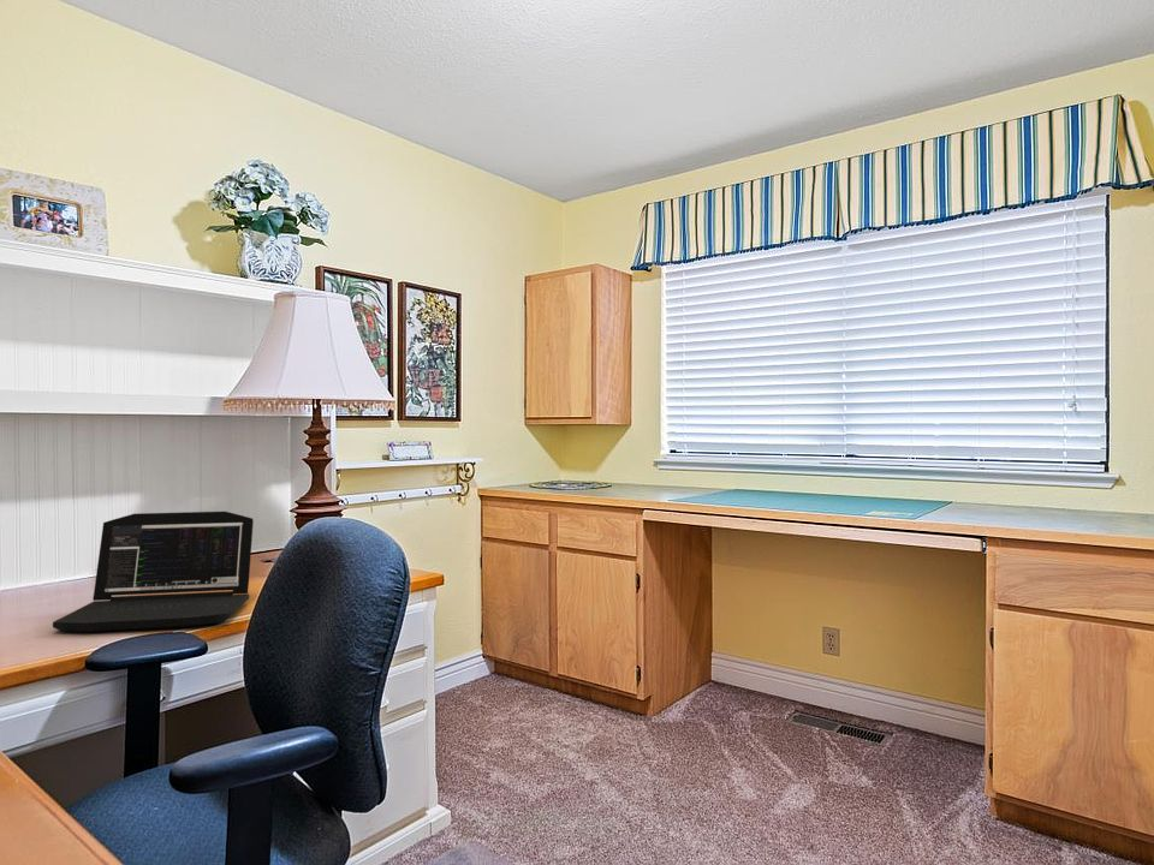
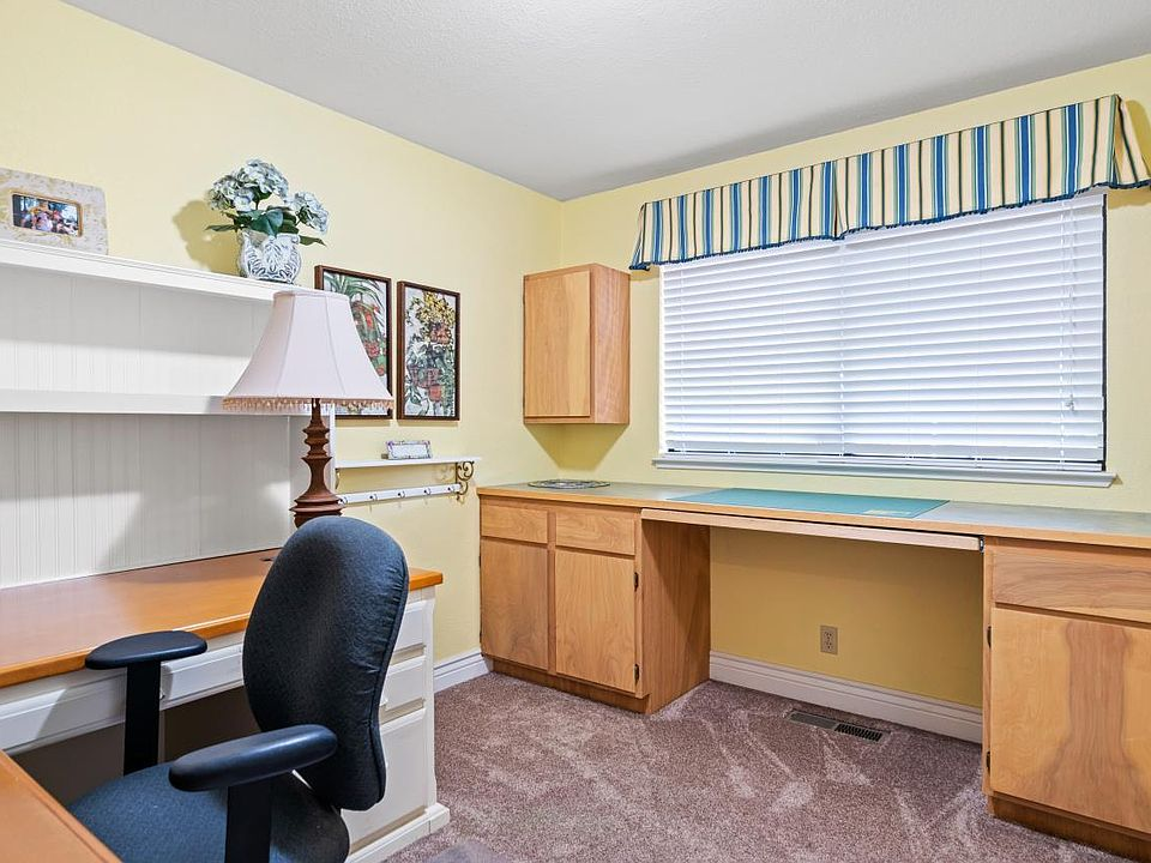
- laptop [52,511,255,633]
